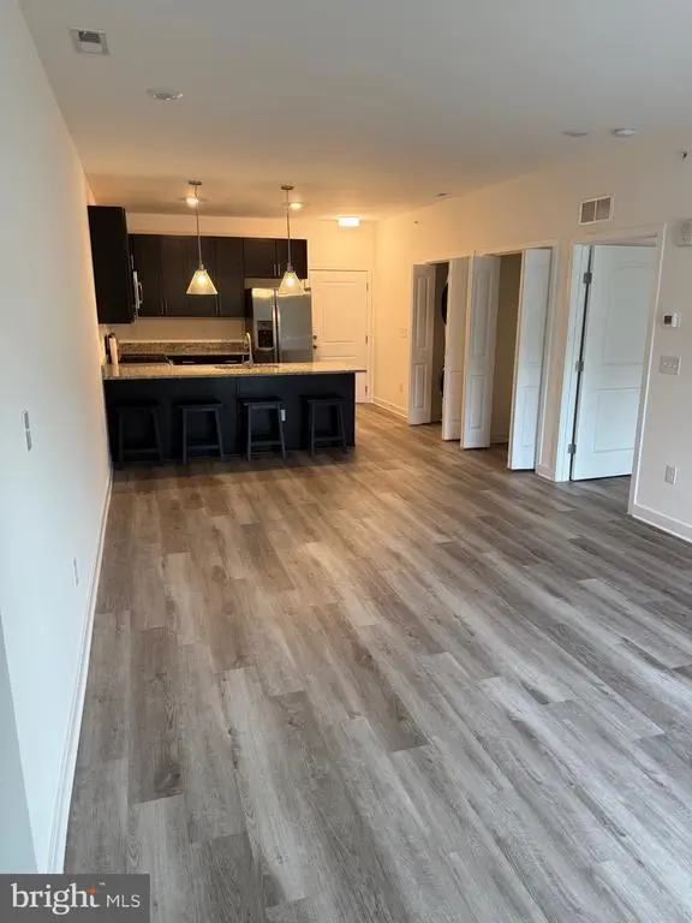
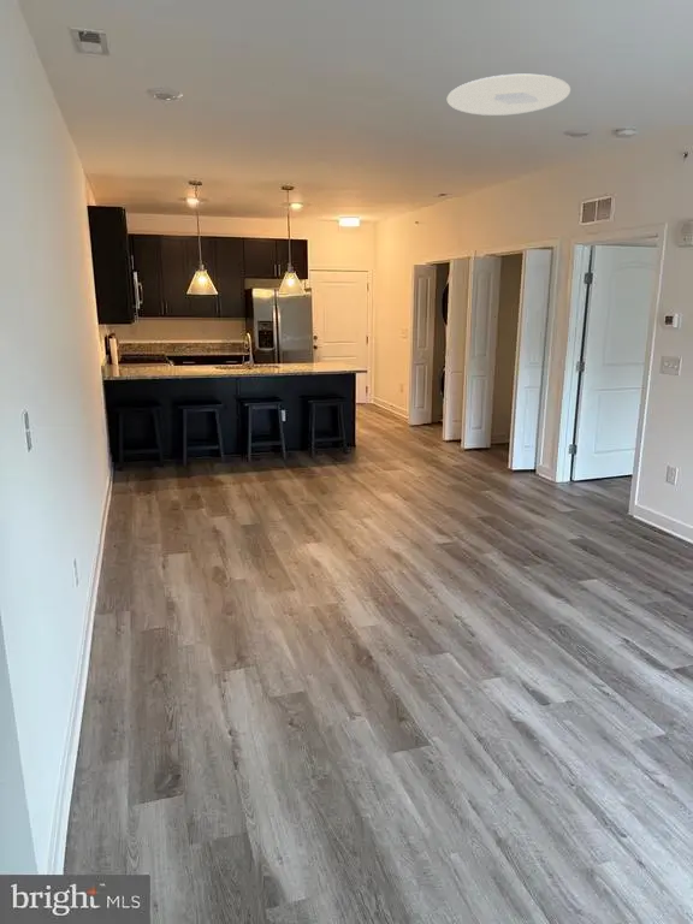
+ ceiling light [446,73,571,117]
